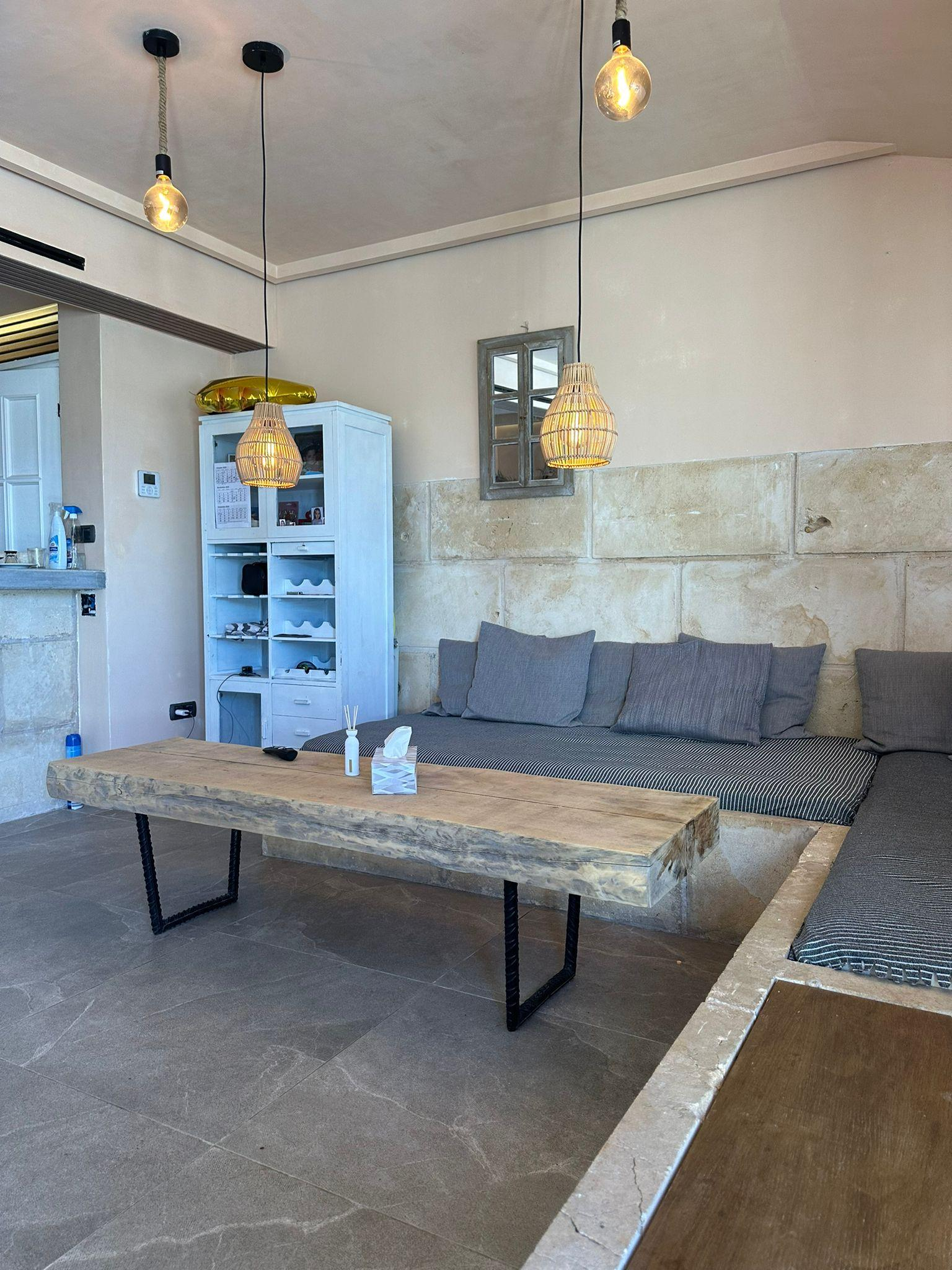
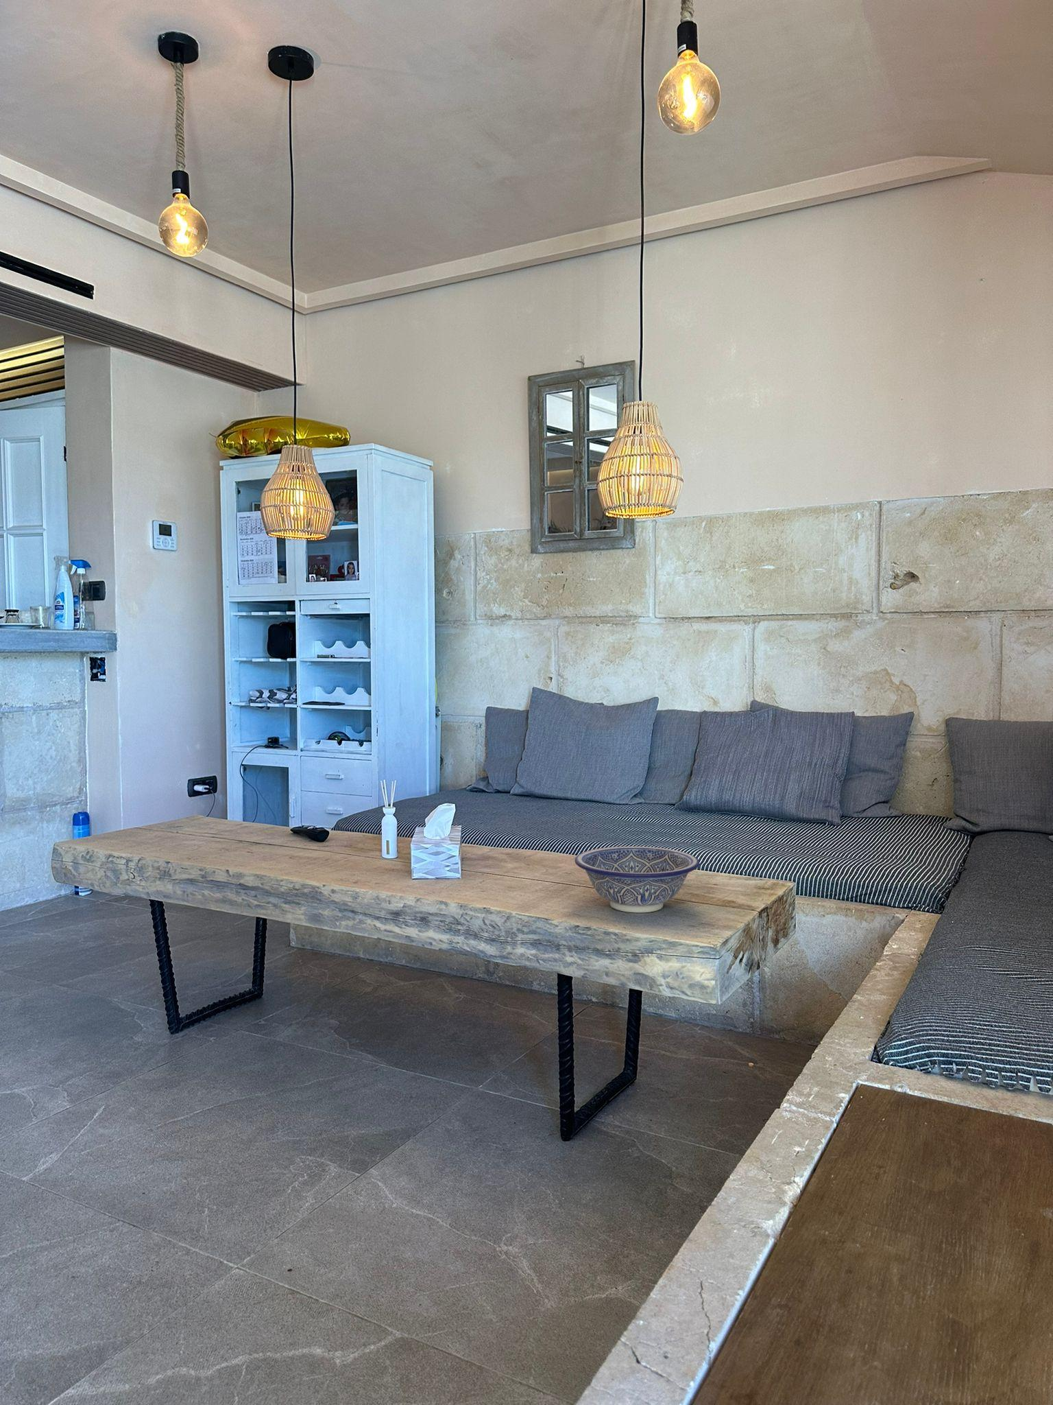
+ decorative bowl [574,846,700,913]
